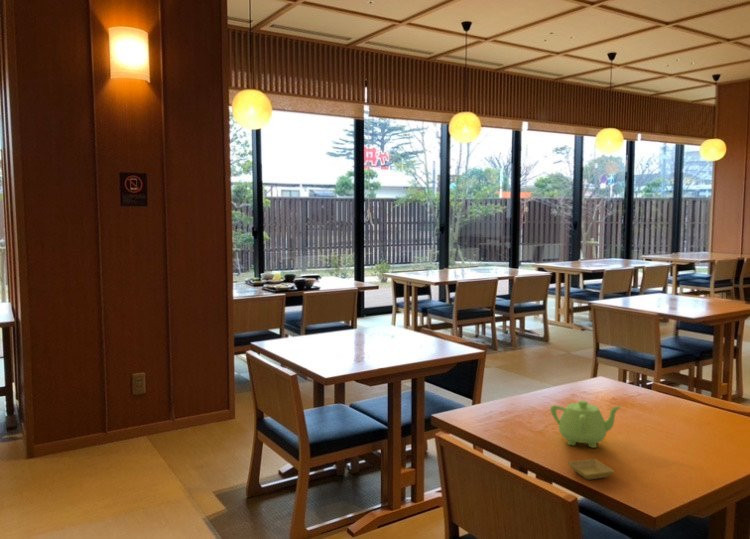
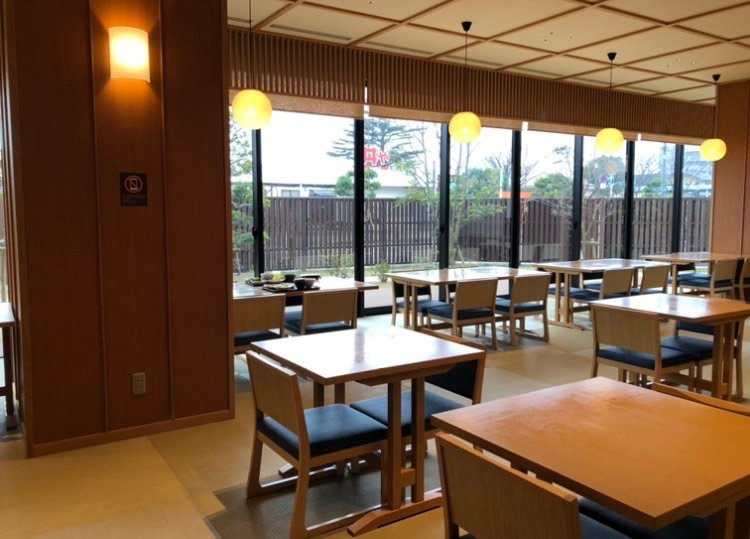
- saucer [567,458,615,481]
- teapot [549,399,623,449]
